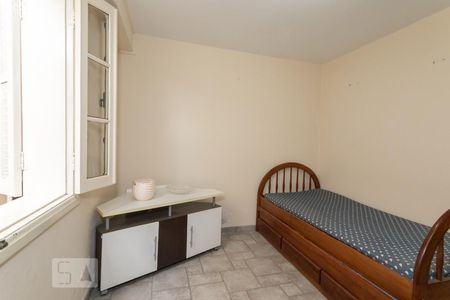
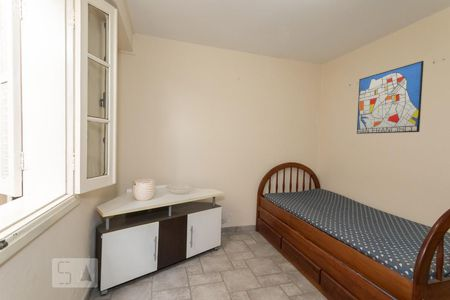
+ wall art [356,60,425,135]
